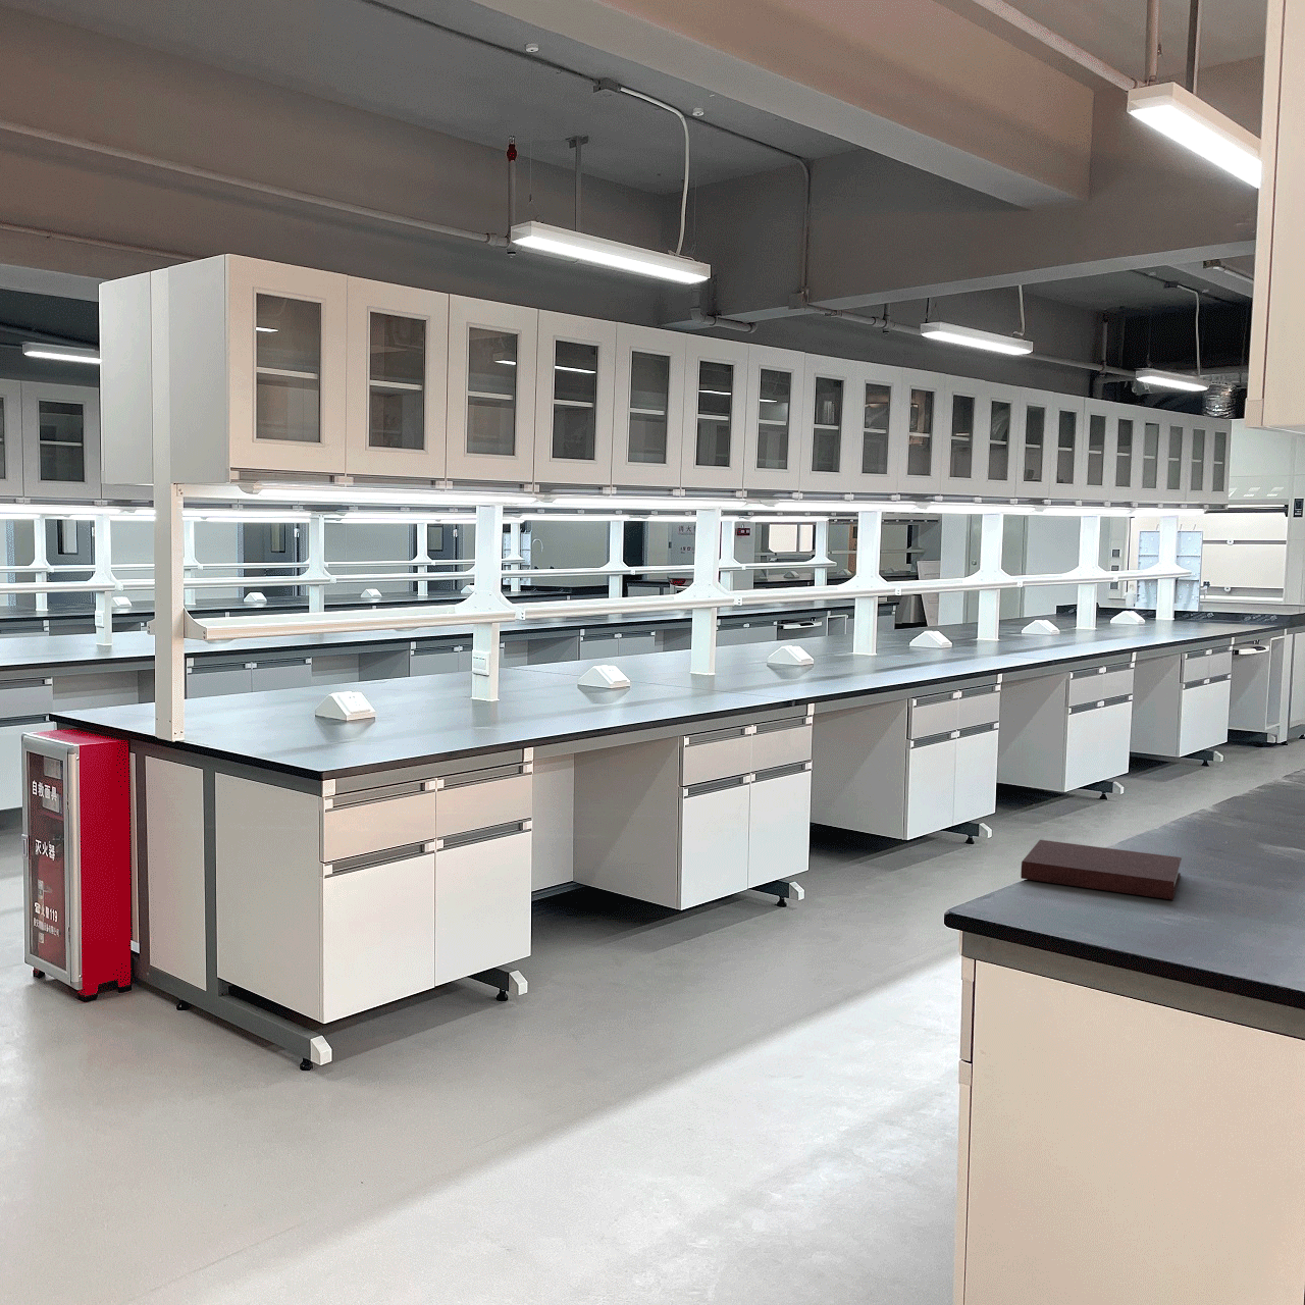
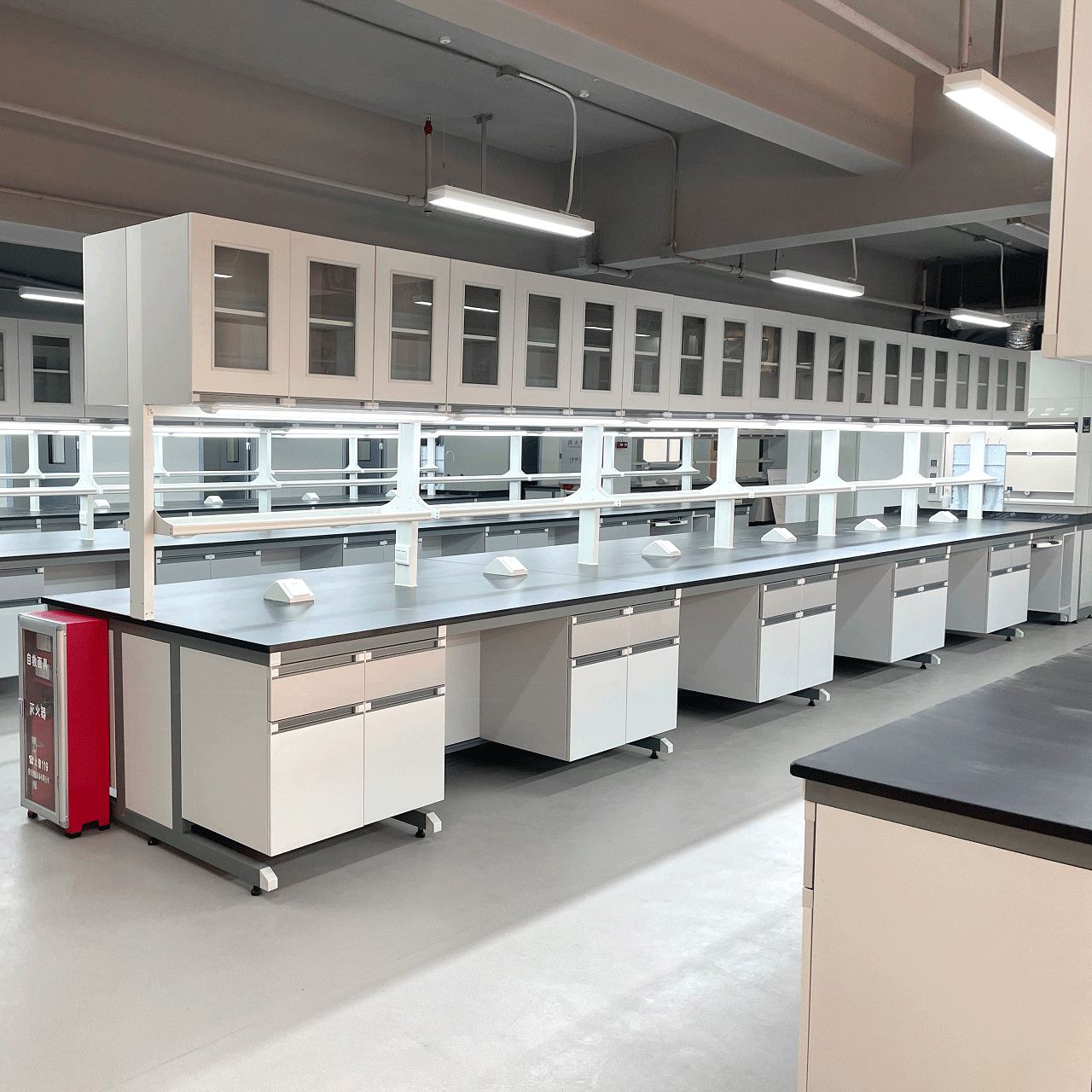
- notebook [1019,839,1183,900]
